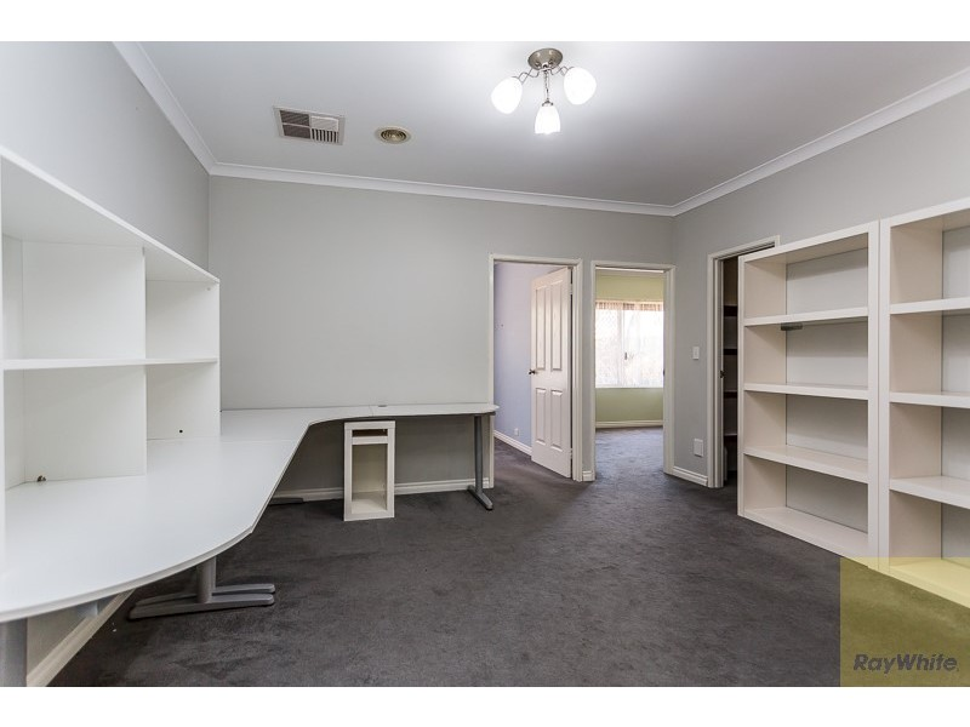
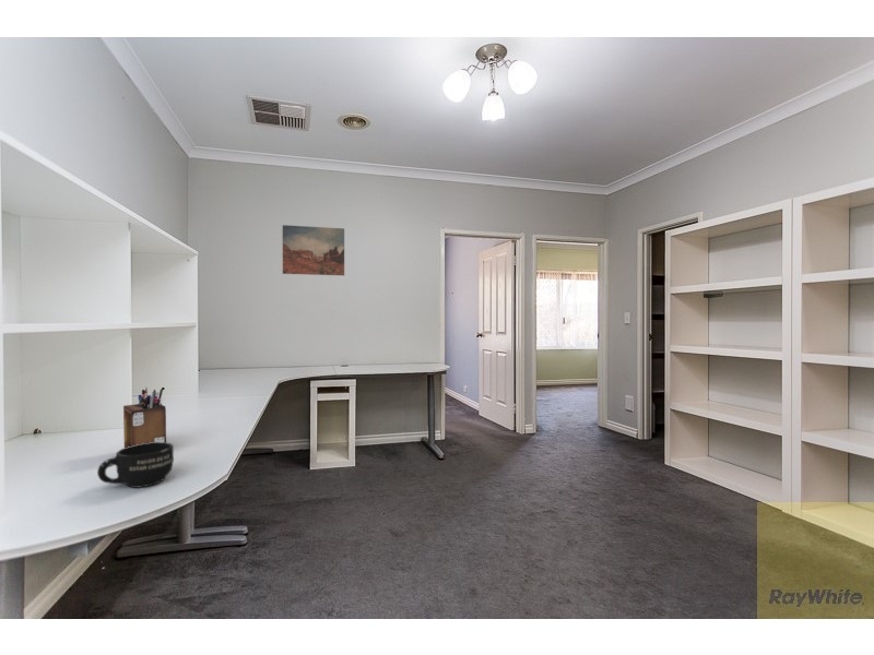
+ wall art [282,224,345,276]
+ desk organizer [122,388,167,449]
+ mug [96,442,175,489]
